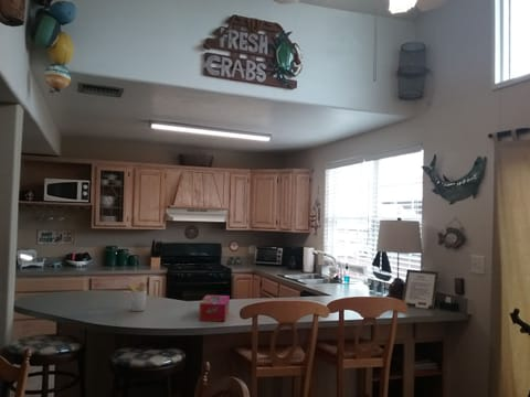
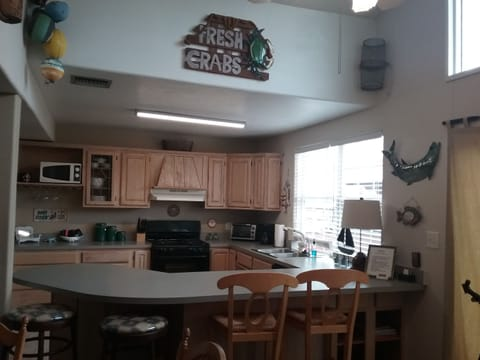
- tissue box [198,294,231,322]
- utensil holder [124,281,148,312]
